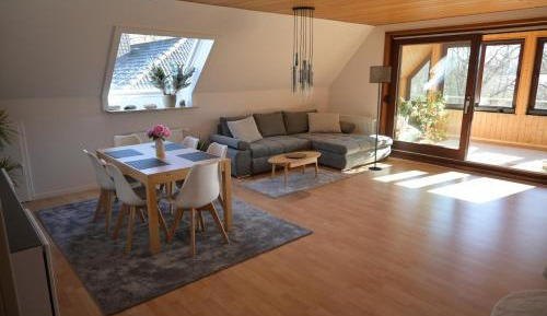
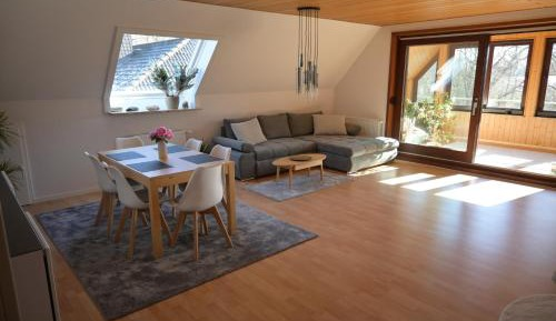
- floor lamp [368,65,392,171]
